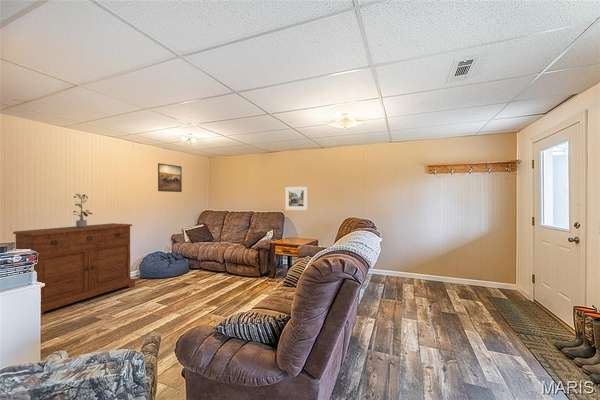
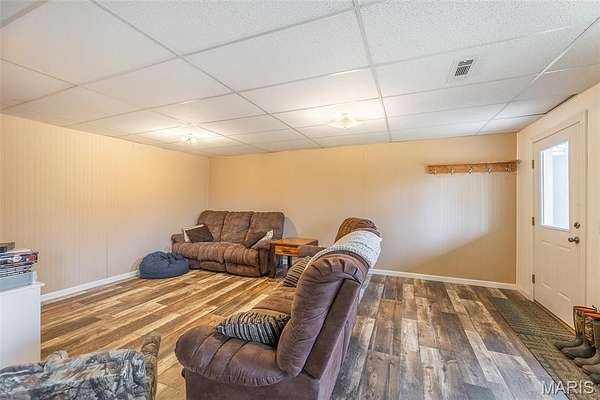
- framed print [157,162,183,193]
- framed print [284,185,308,211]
- potted plant [72,192,93,228]
- sideboard [12,222,136,317]
